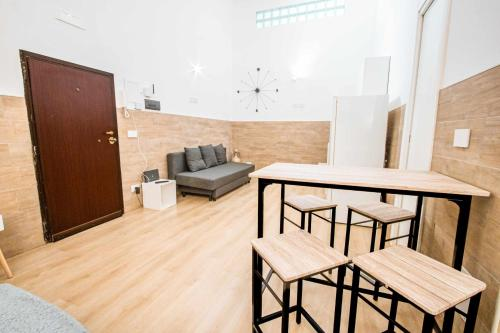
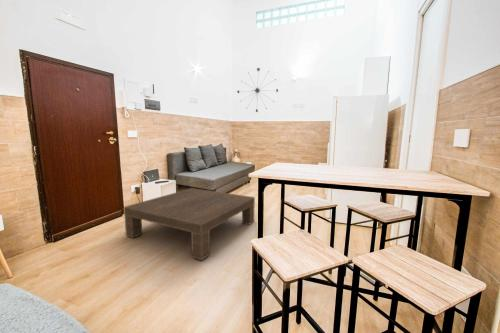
+ coffee table [123,187,256,261]
